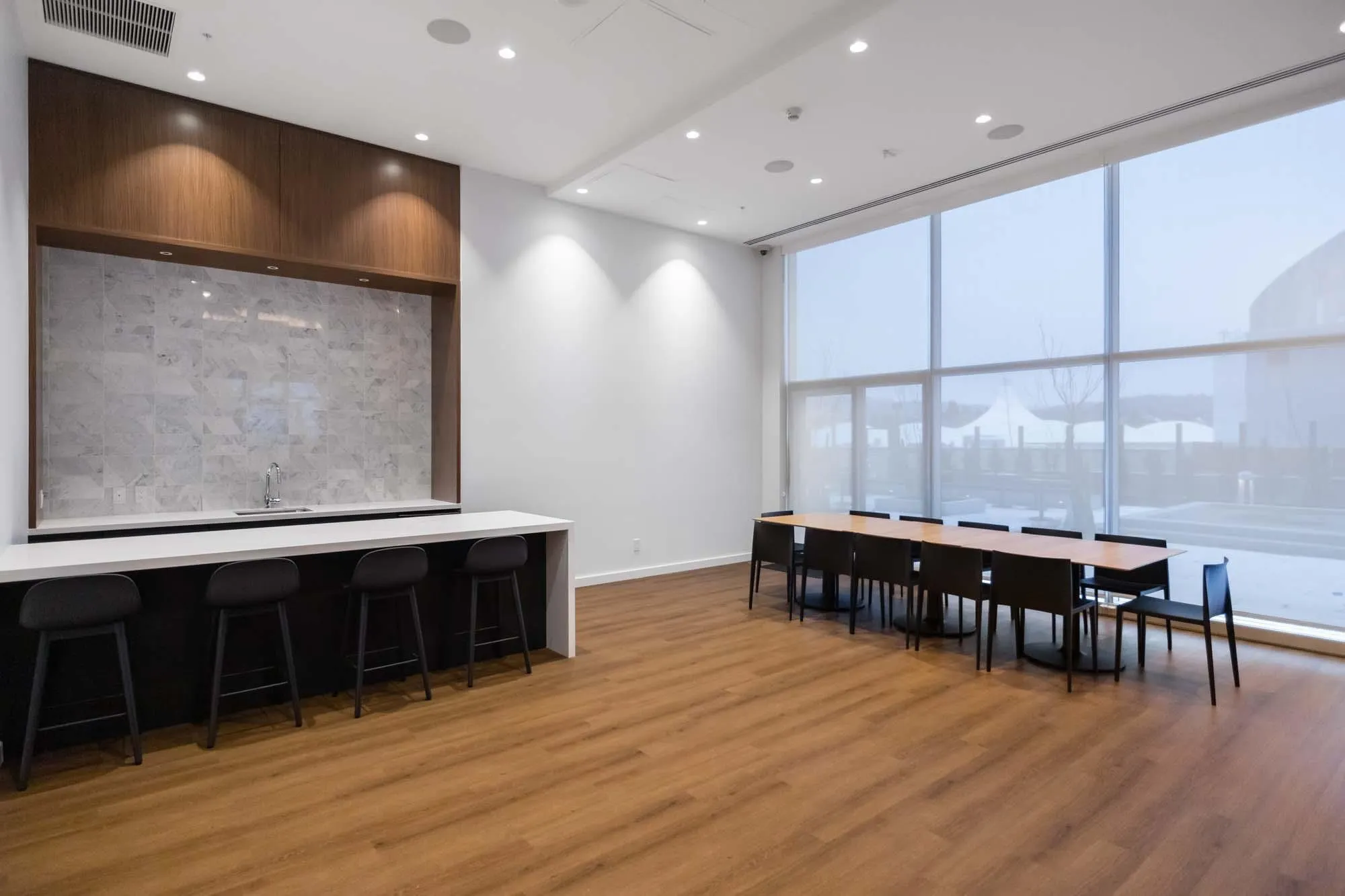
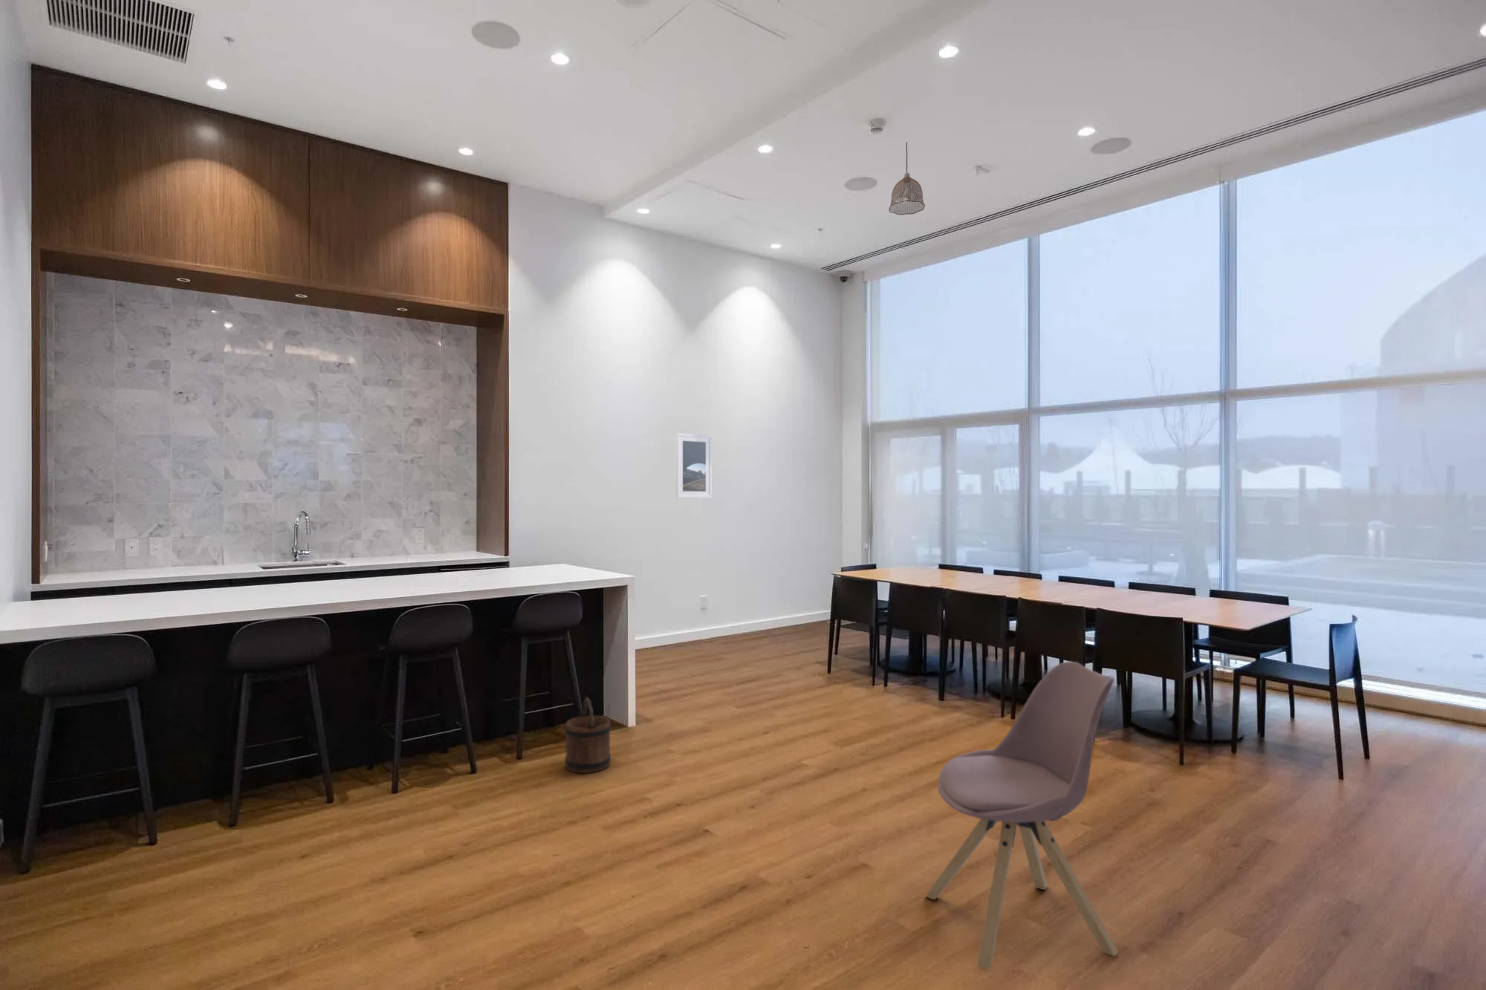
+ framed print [675,432,713,499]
+ bucket [565,696,611,773]
+ pendant lamp [888,141,926,215]
+ chair [925,661,1119,970]
